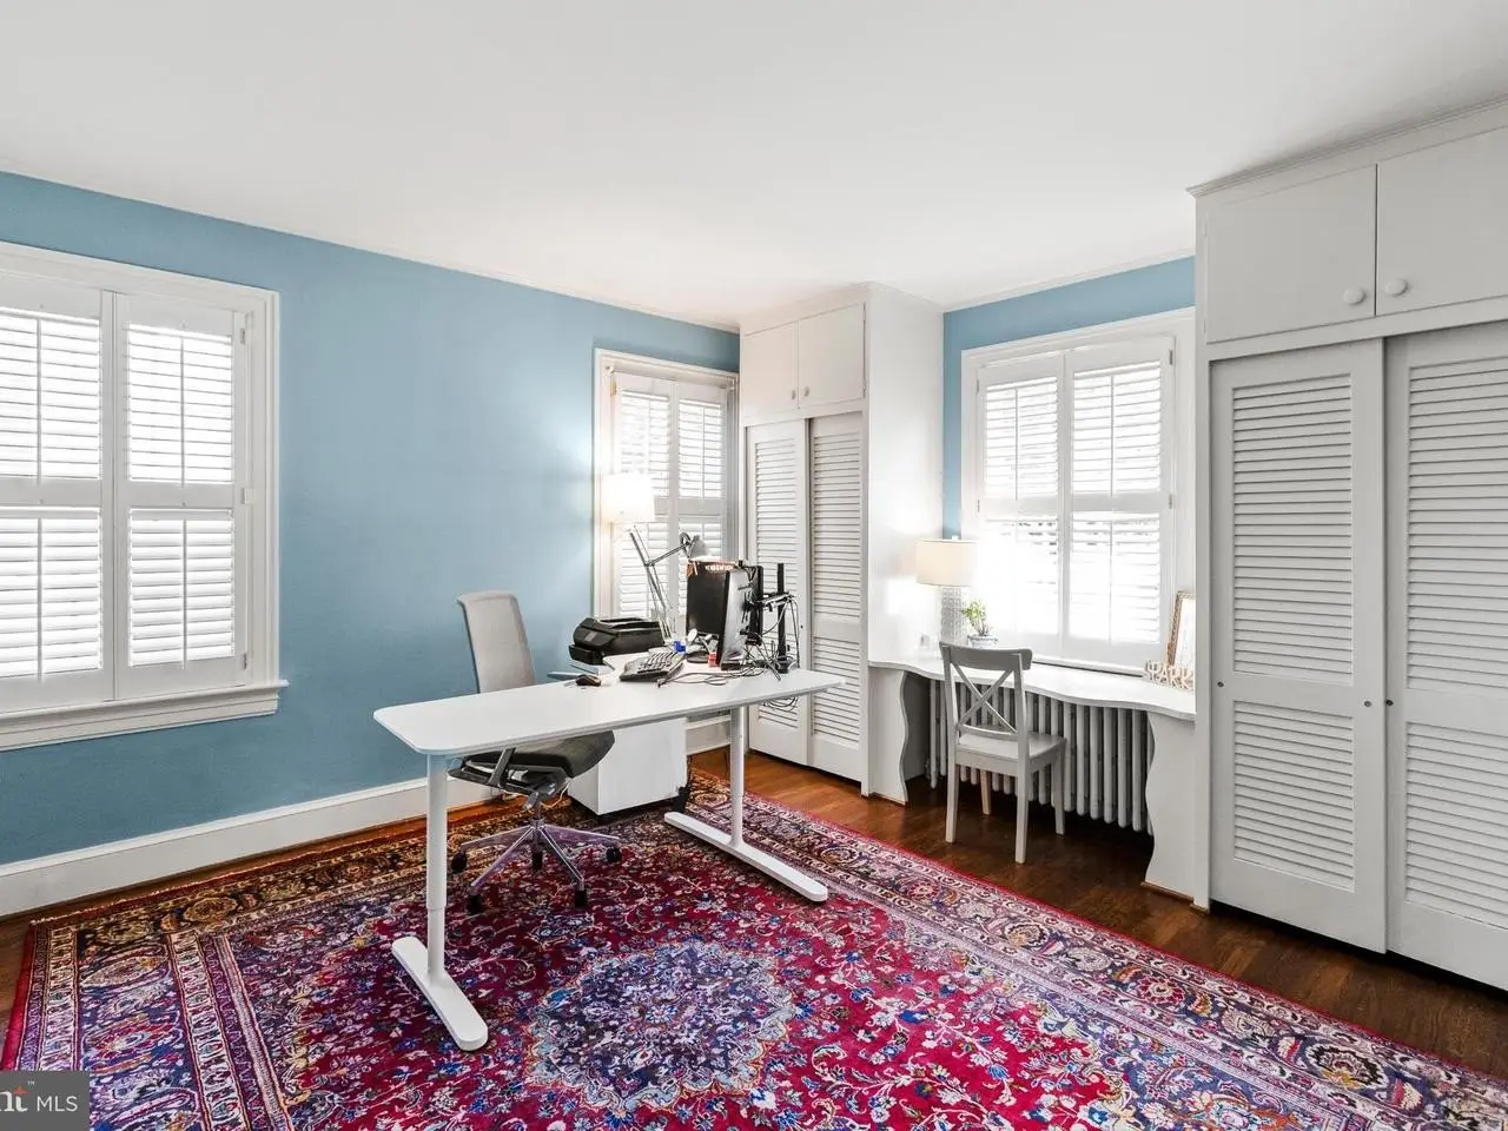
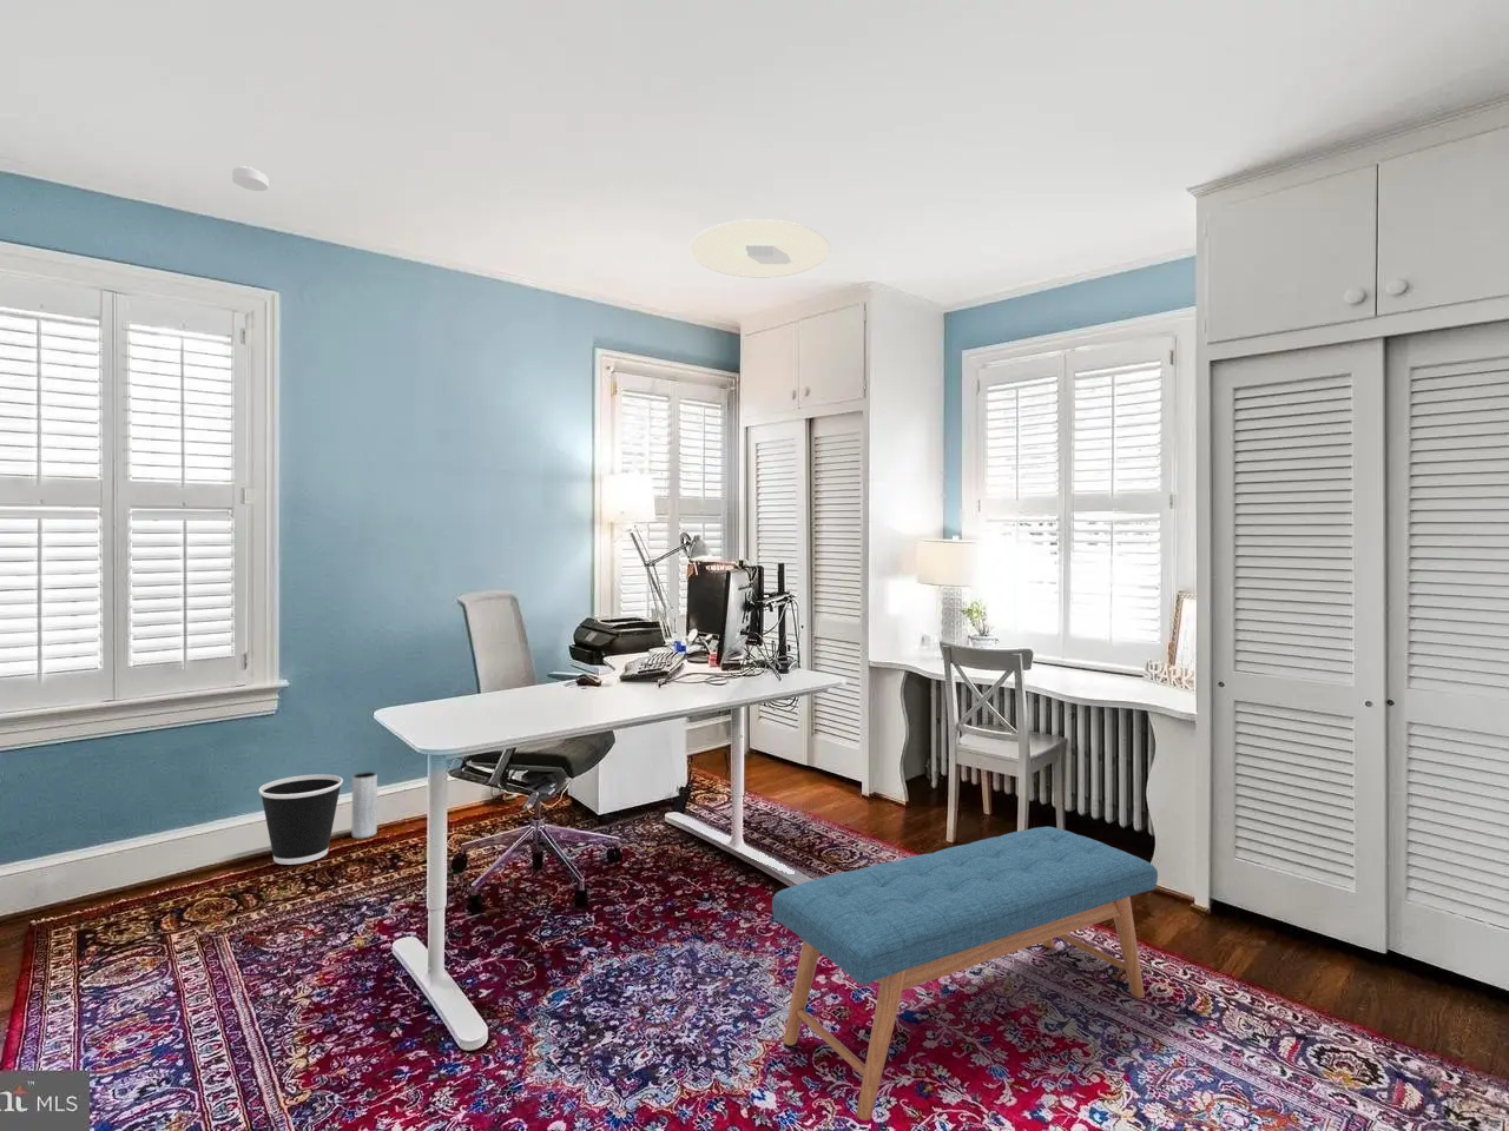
+ smoke detector [231,165,269,192]
+ ceiling light [688,217,831,279]
+ bench [771,826,1158,1121]
+ vase [352,771,378,839]
+ wastebasket [258,773,345,866]
